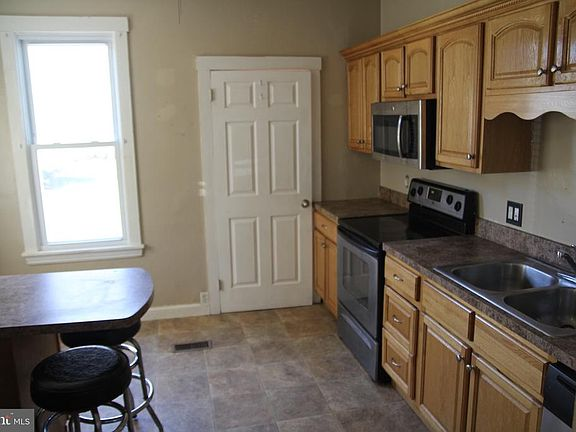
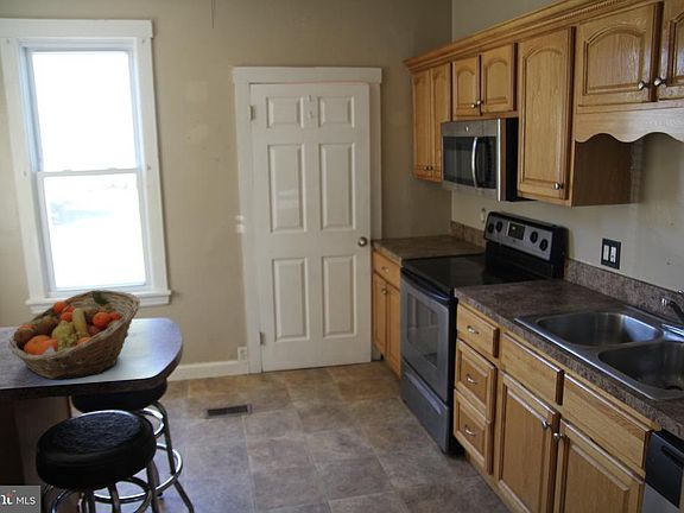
+ fruit basket [7,289,141,380]
